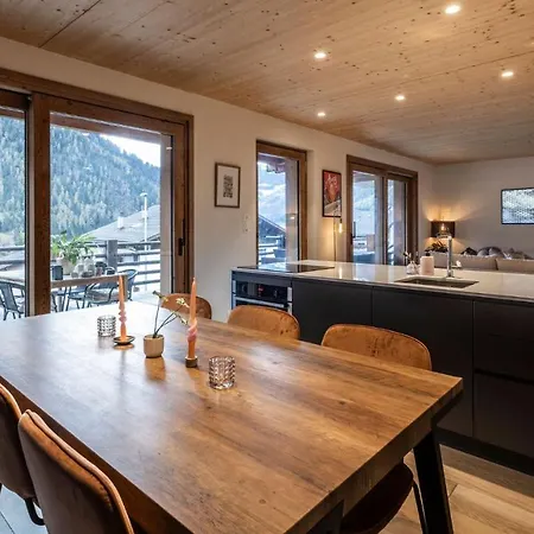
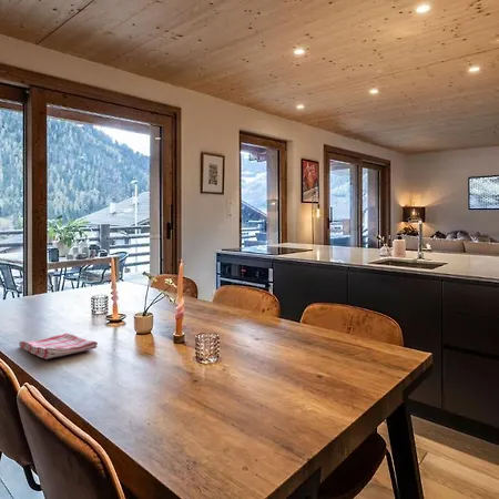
+ dish towel [18,332,99,360]
